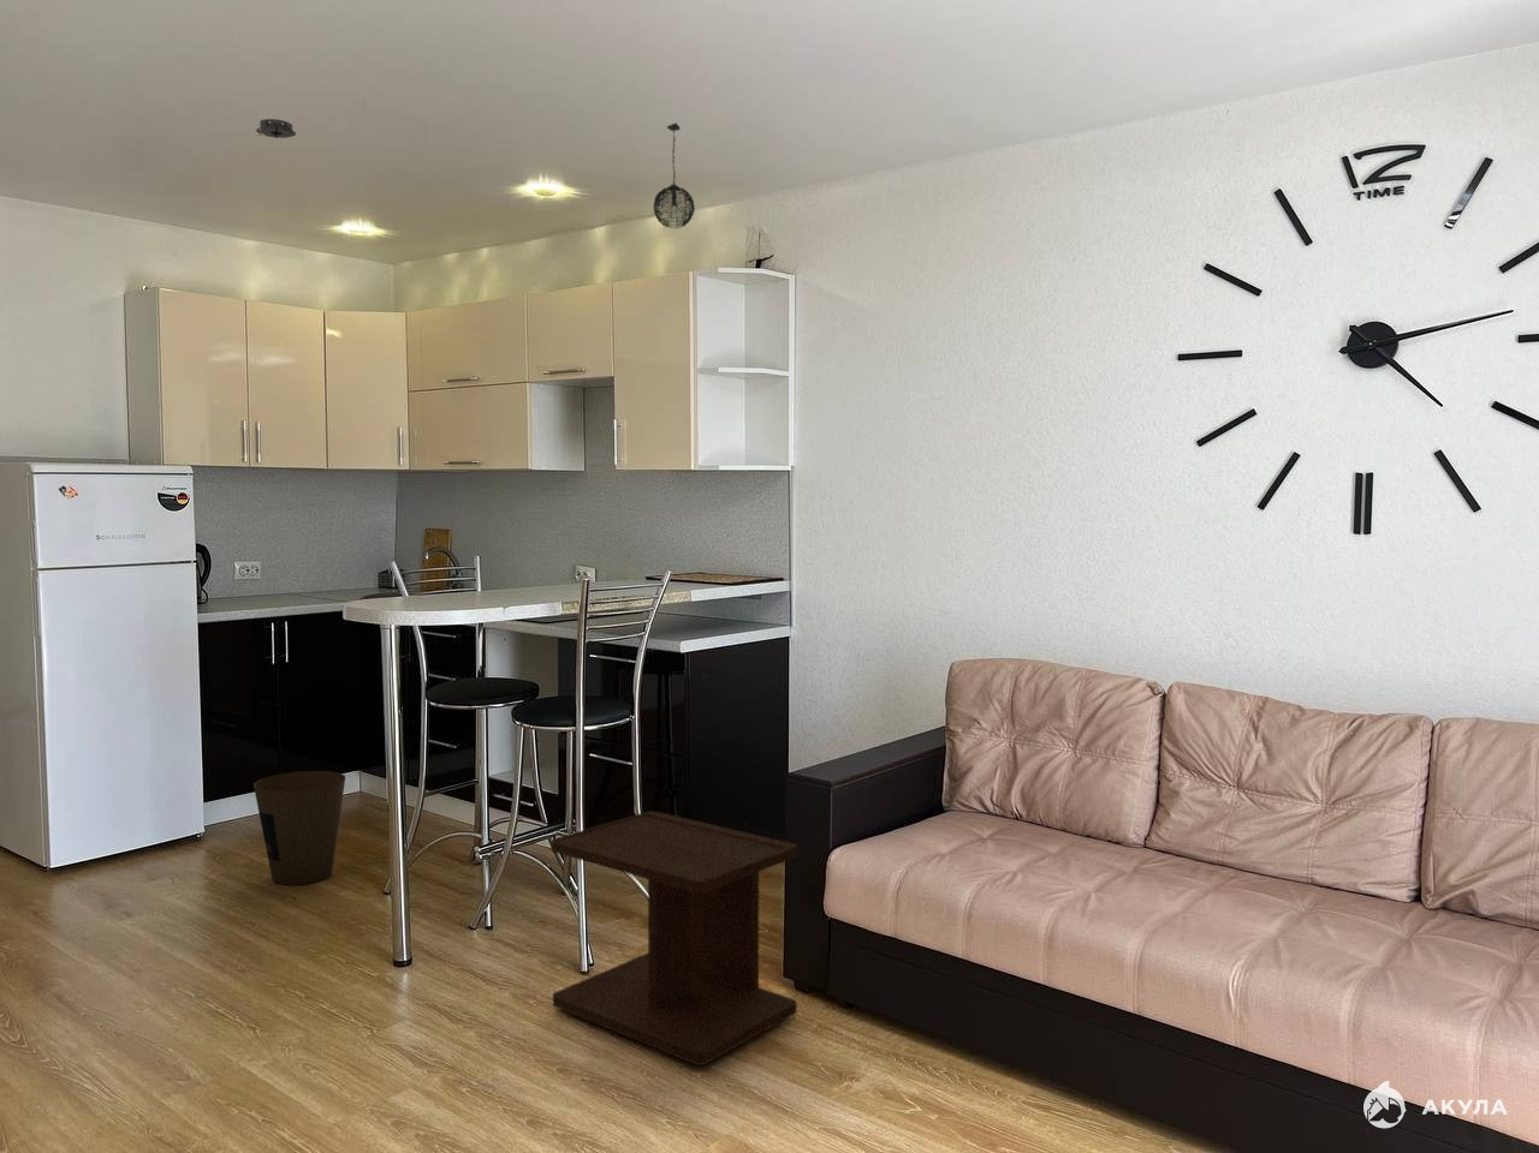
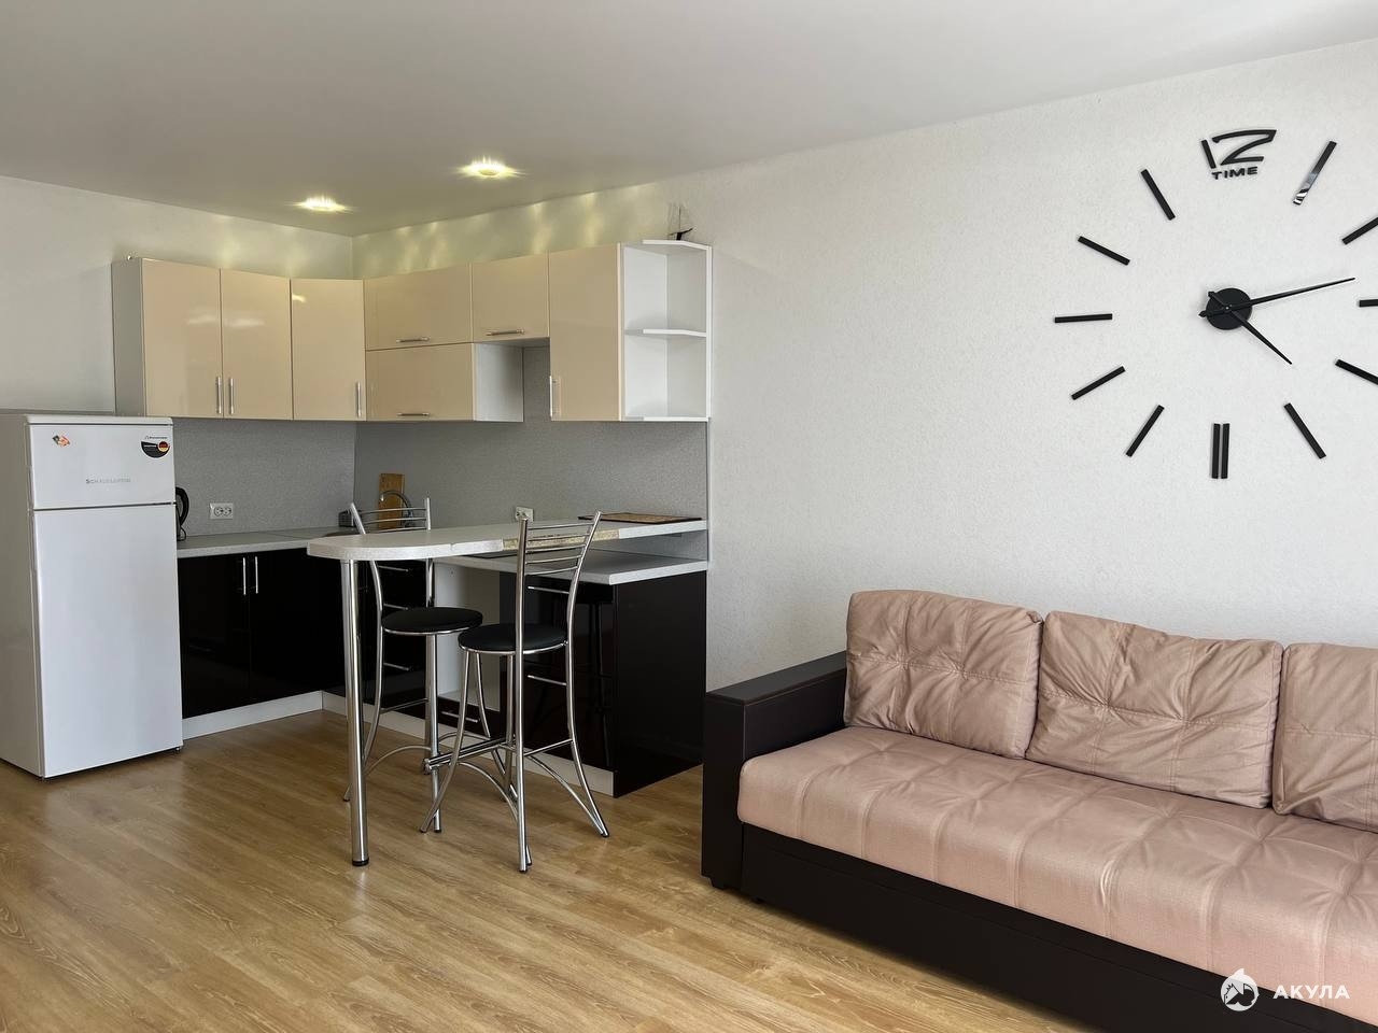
- pendant light [653,122,696,229]
- trash can [252,770,347,887]
- smoke detector [254,117,297,139]
- side table [549,809,799,1067]
